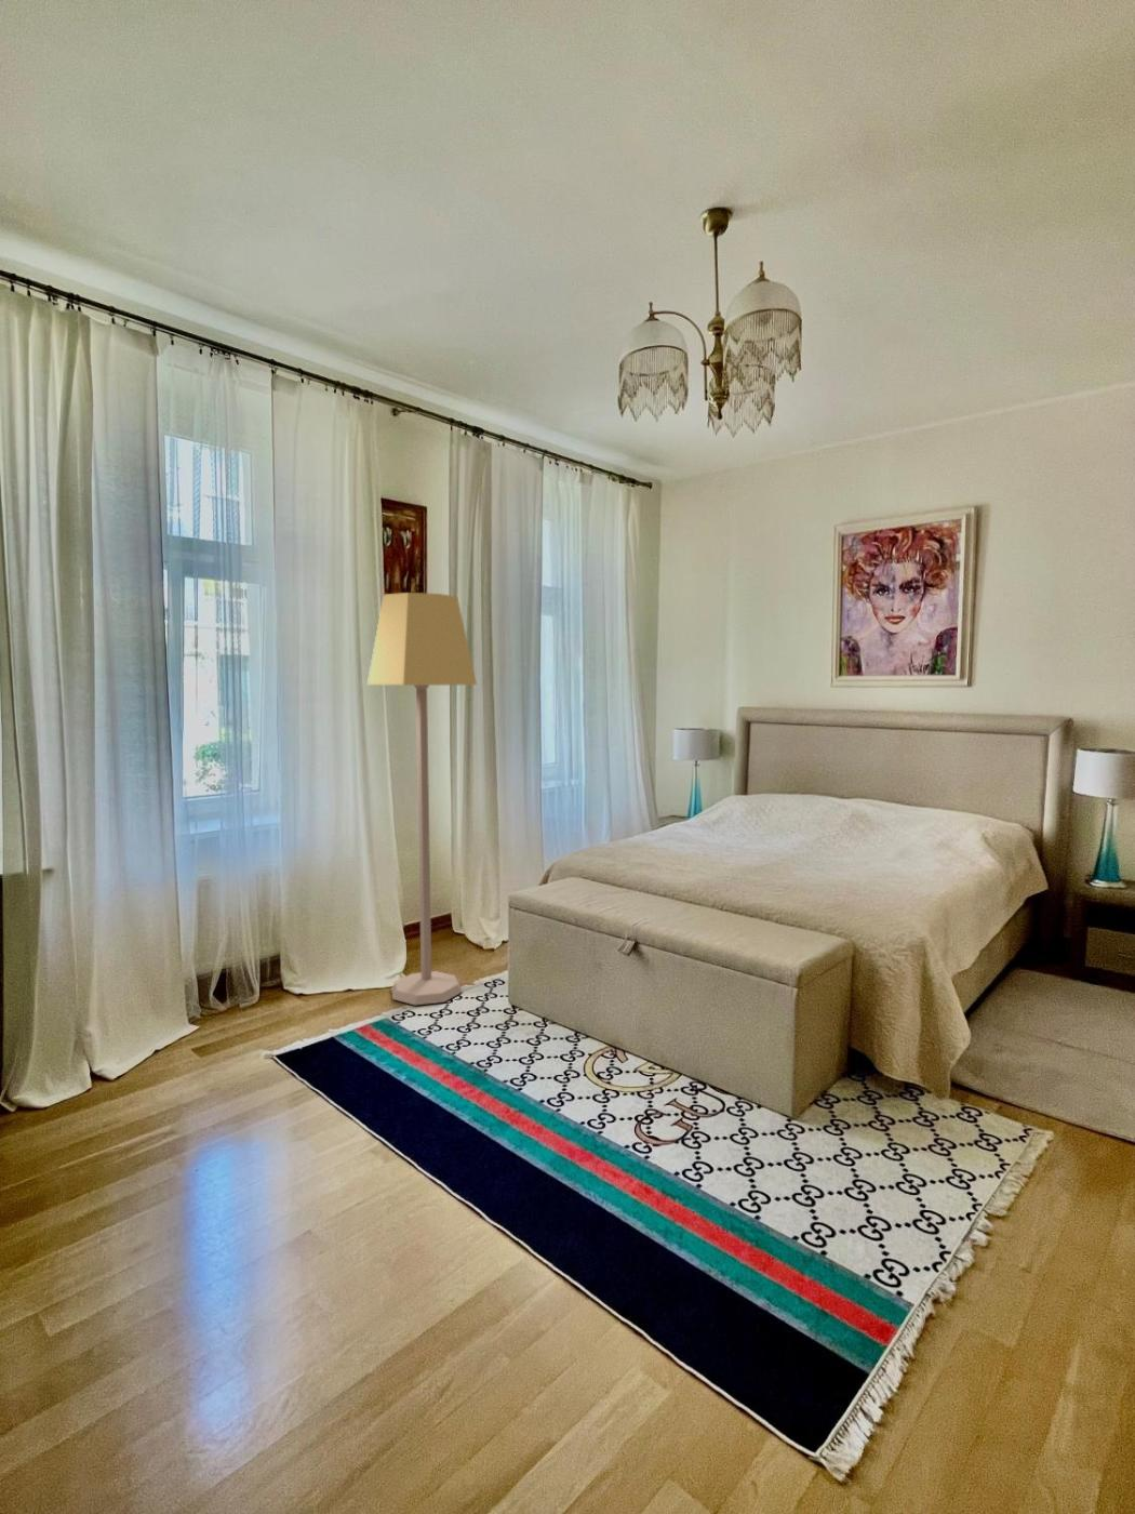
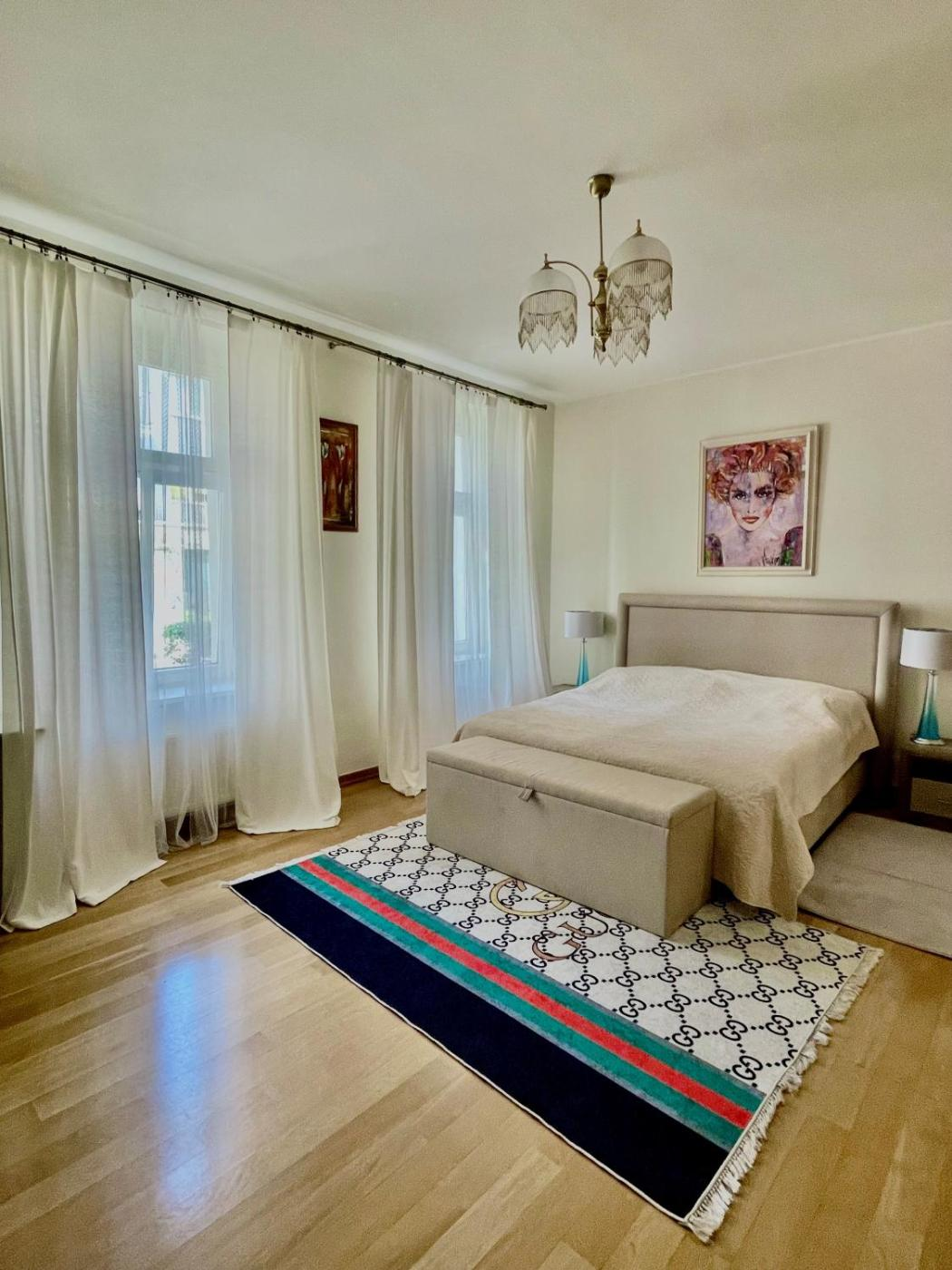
- lamp [366,591,478,1006]
